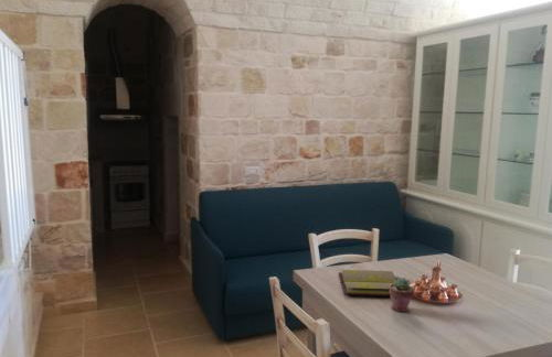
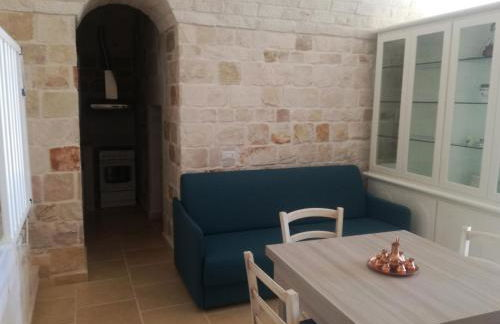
- diary [338,269,397,298]
- potted succulent [390,277,415,313]
